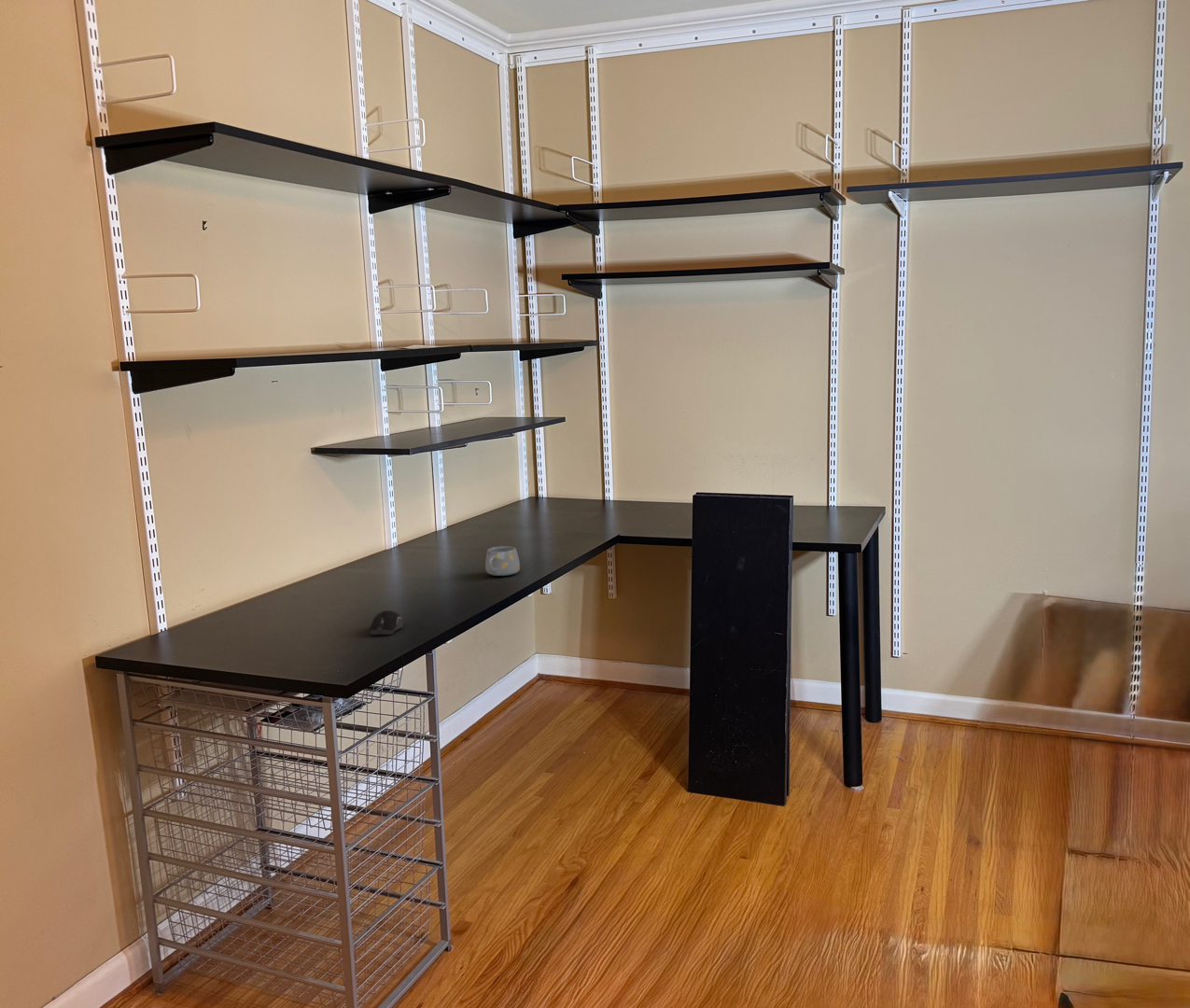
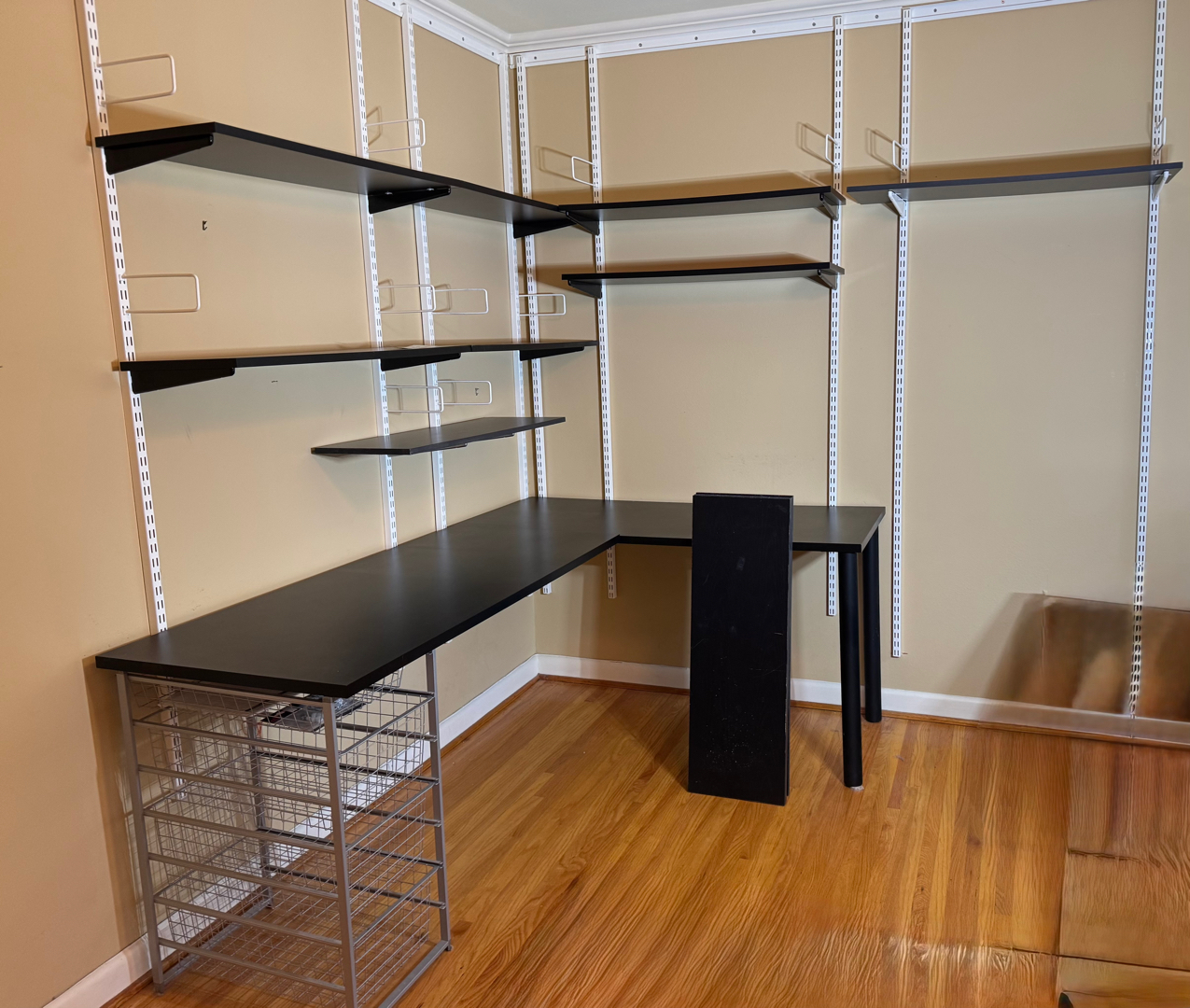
- mug [484,545,521,577]
- computer mouse [369,609,404,636]
